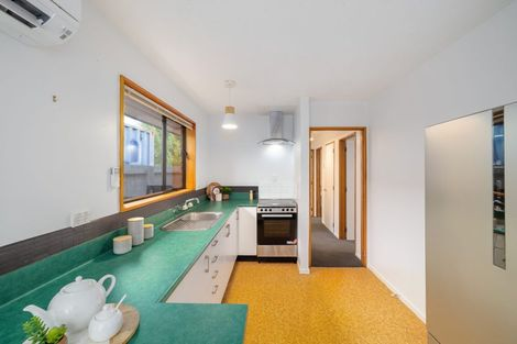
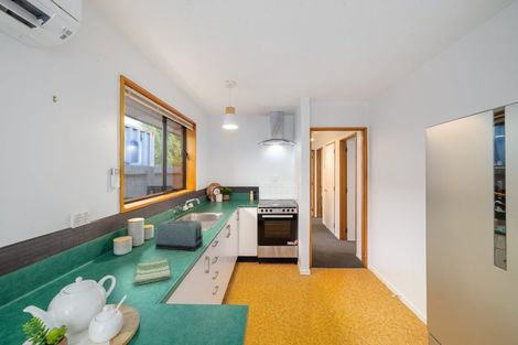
+ toaster [154,219,204,252]
+ dish towel [131,258,172,287]
